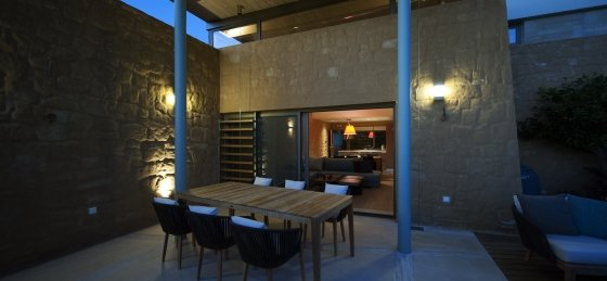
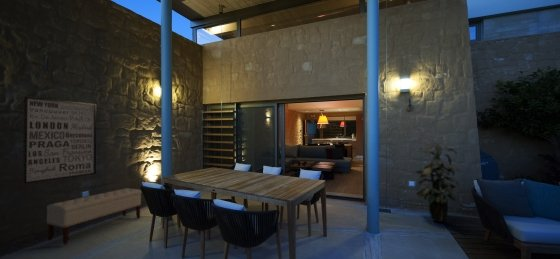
+ wall art [22,96,97,185]
+ indoor plant [414,141,461,223]
+ bench [46,187,142,246]
